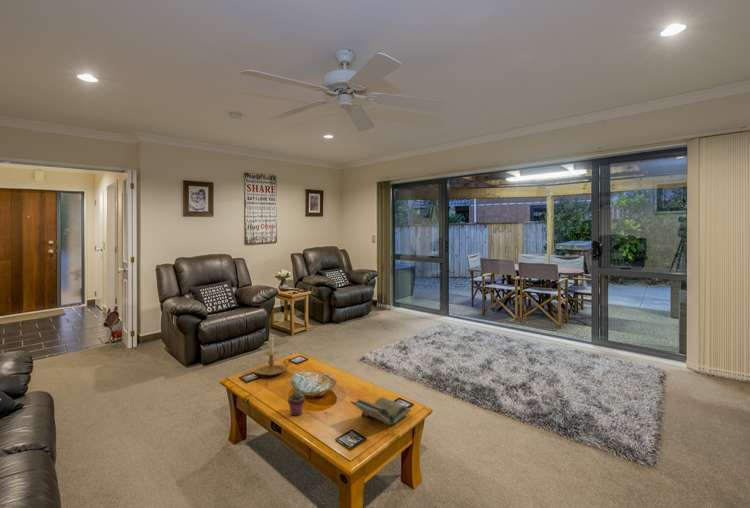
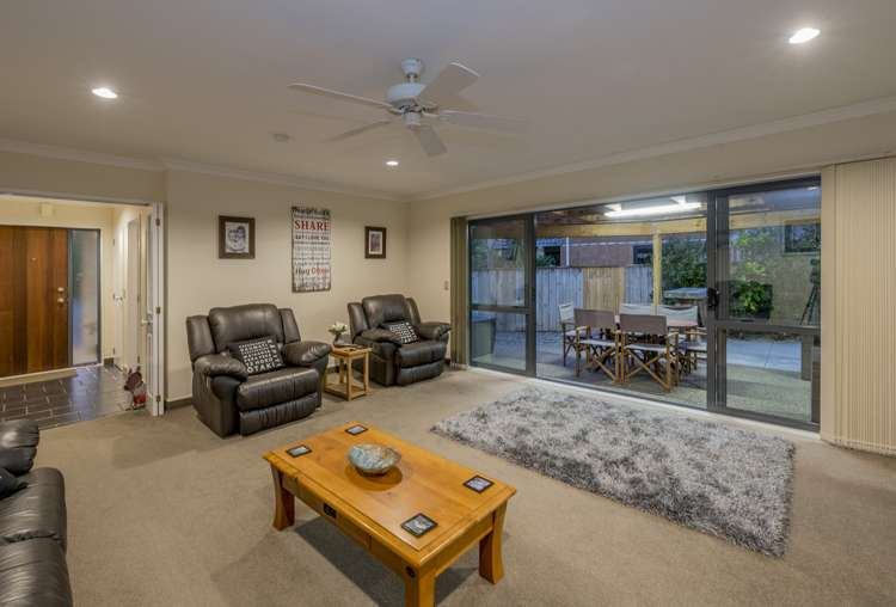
- candle holder [255,335,291,377]
- book [349,396,412,426]
- potted succulent [287,390,306,417]
